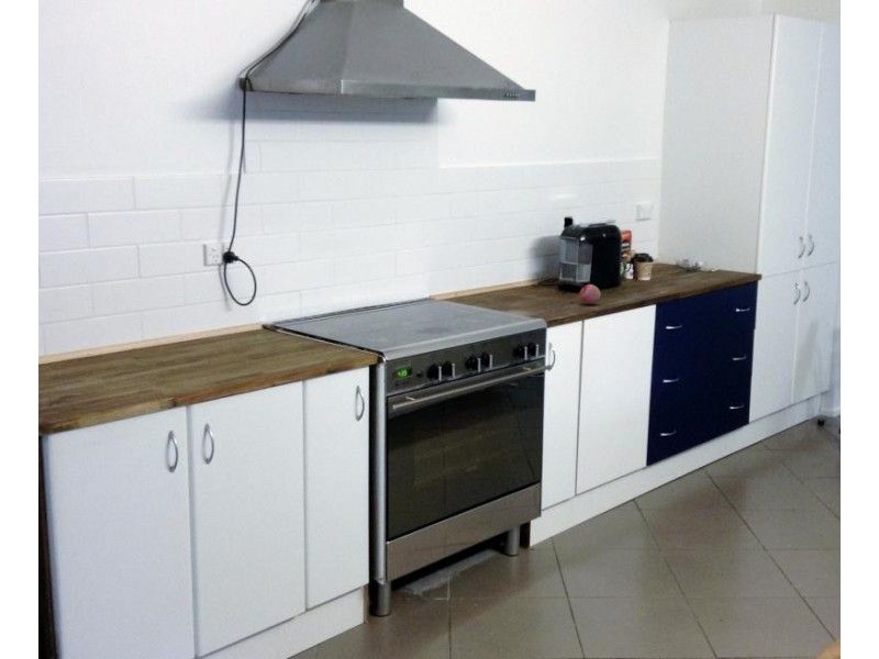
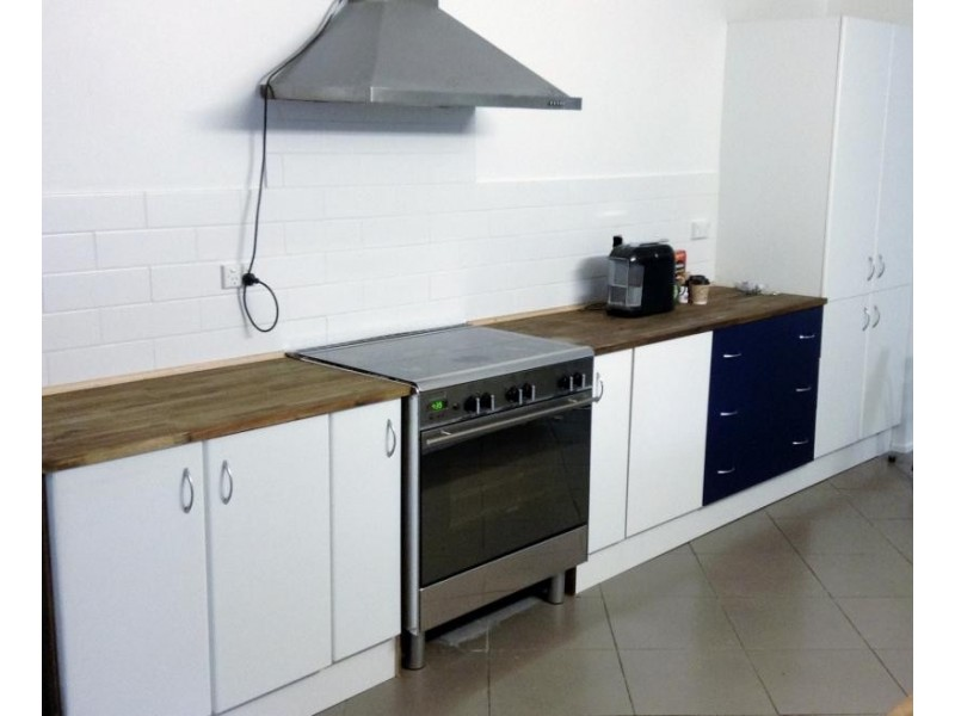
- fruit [578,283,601,305]
